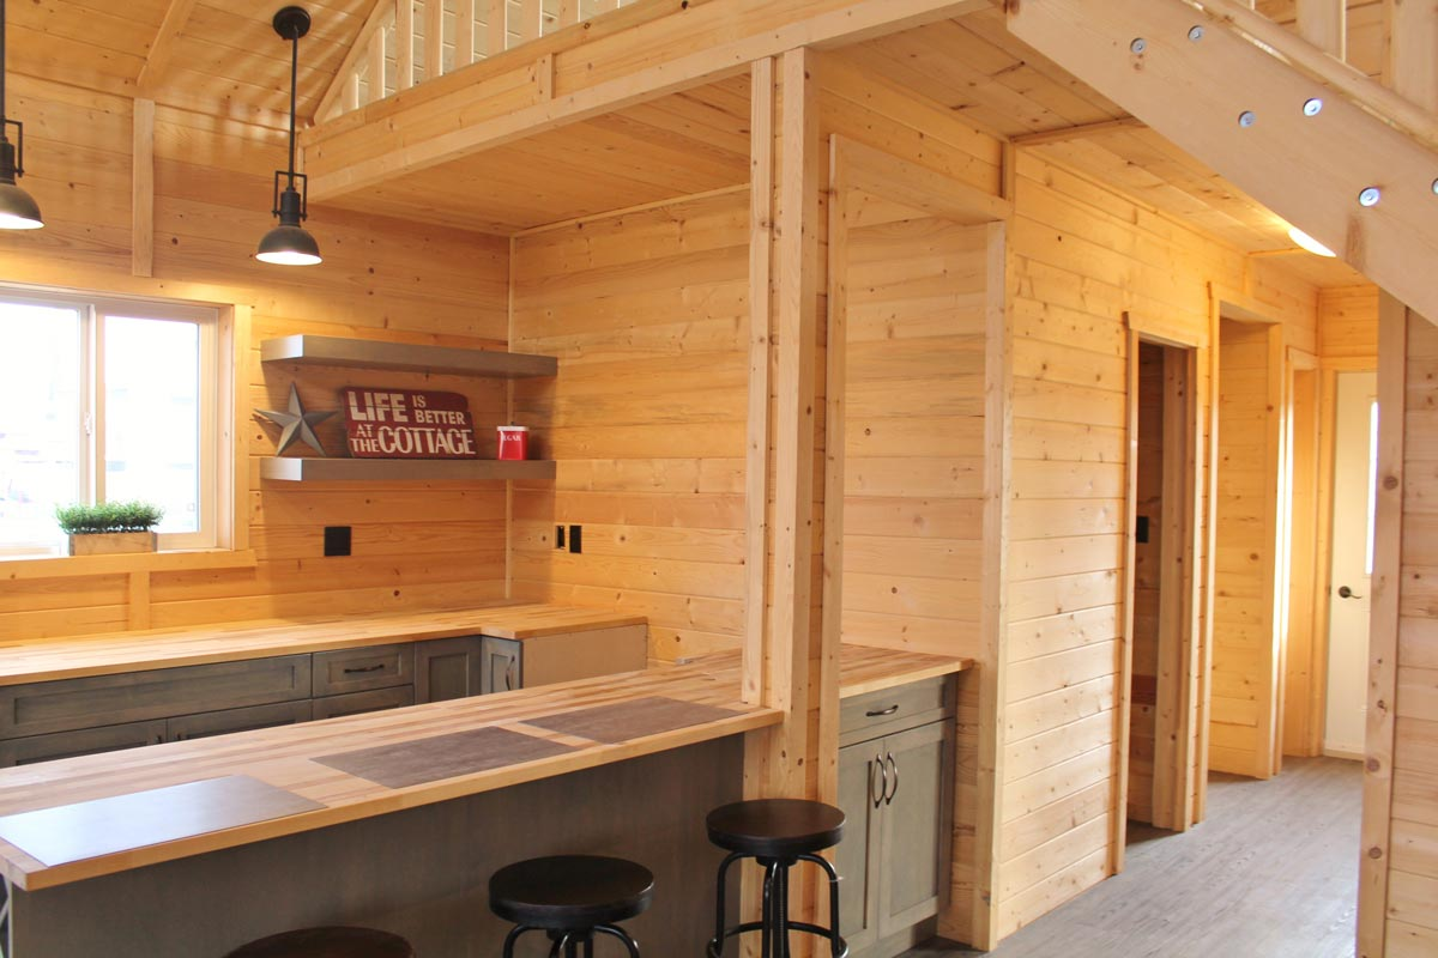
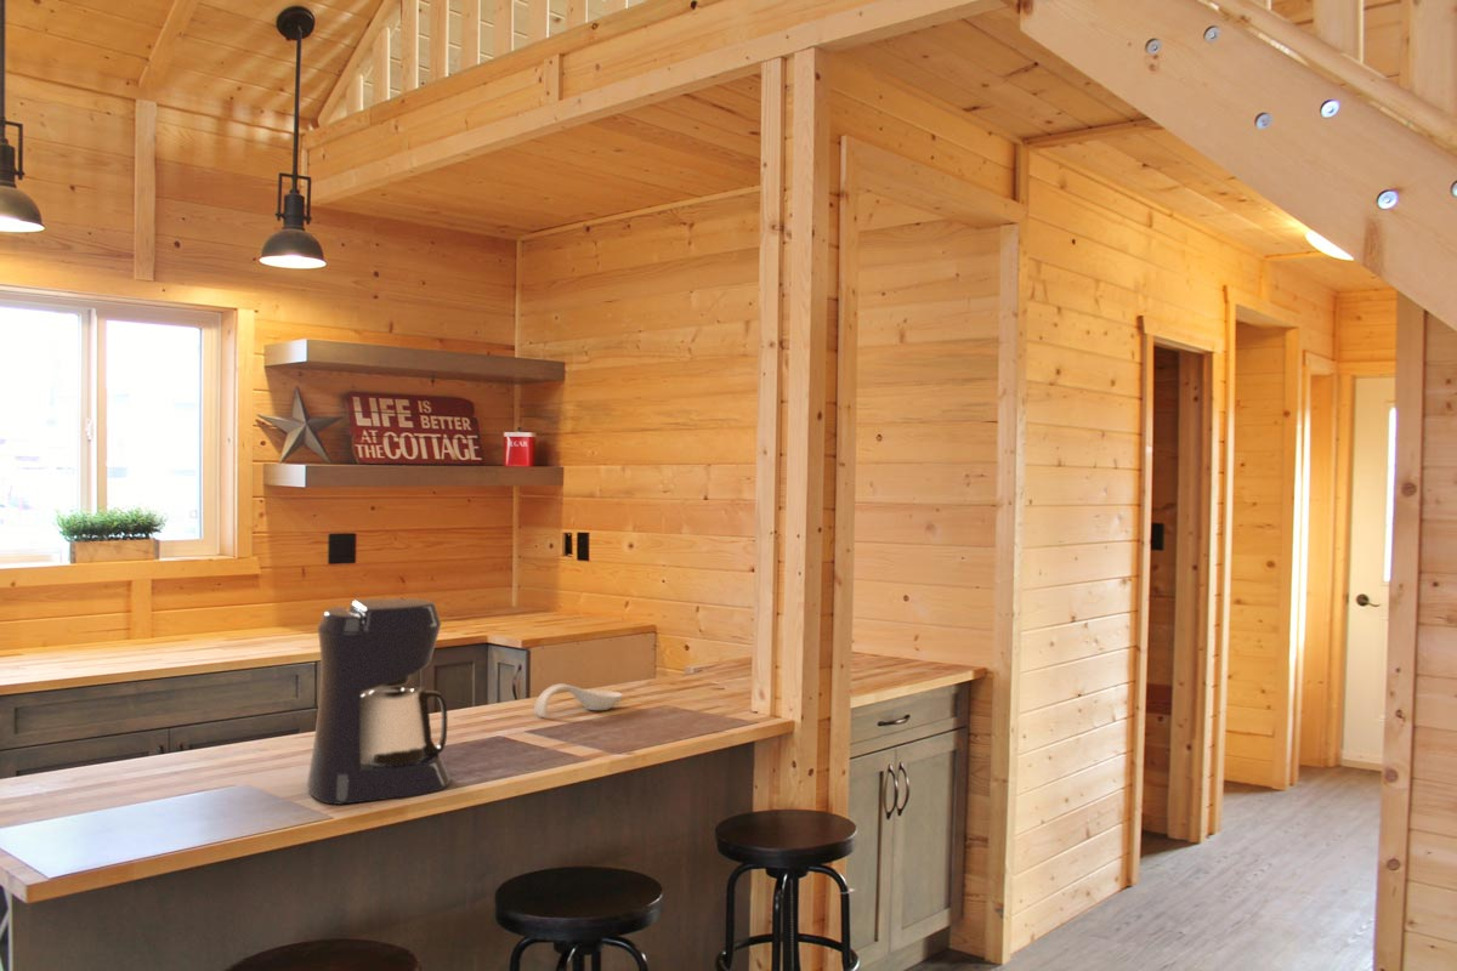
+ spoon rest [533,682,624,719]
+ coffee maker [306,597,452,806]
